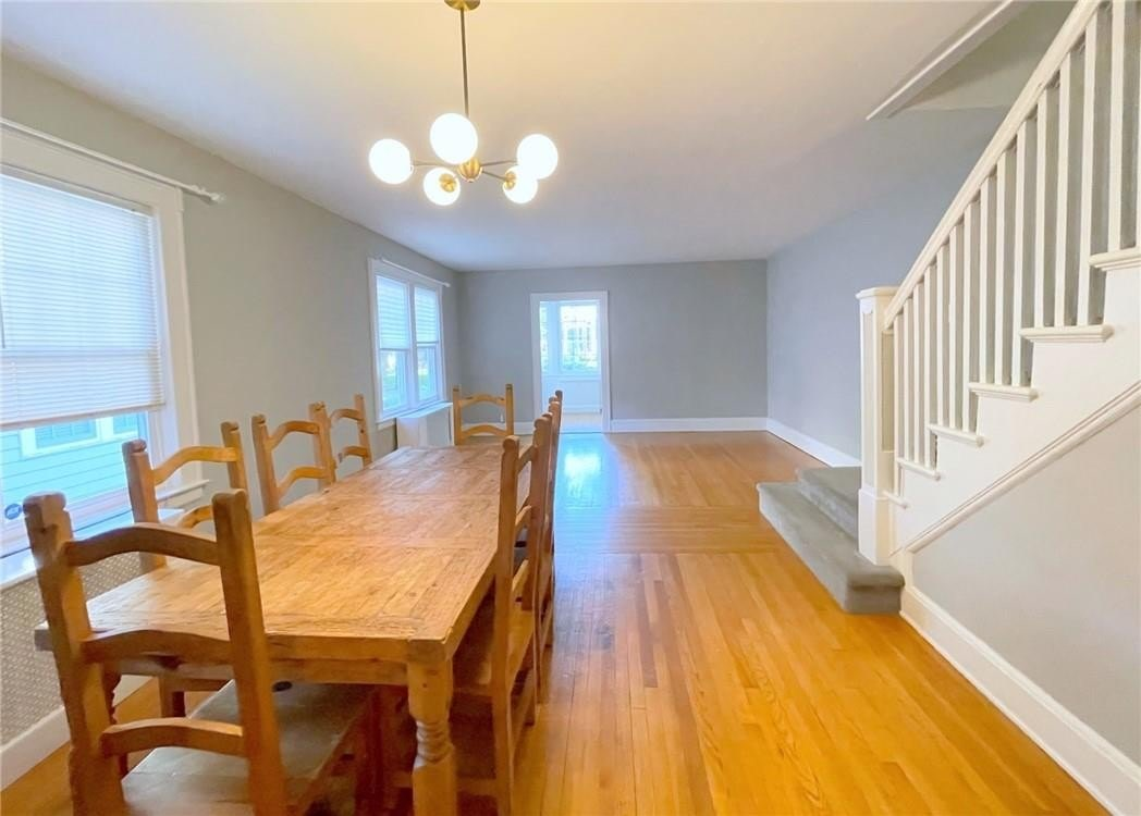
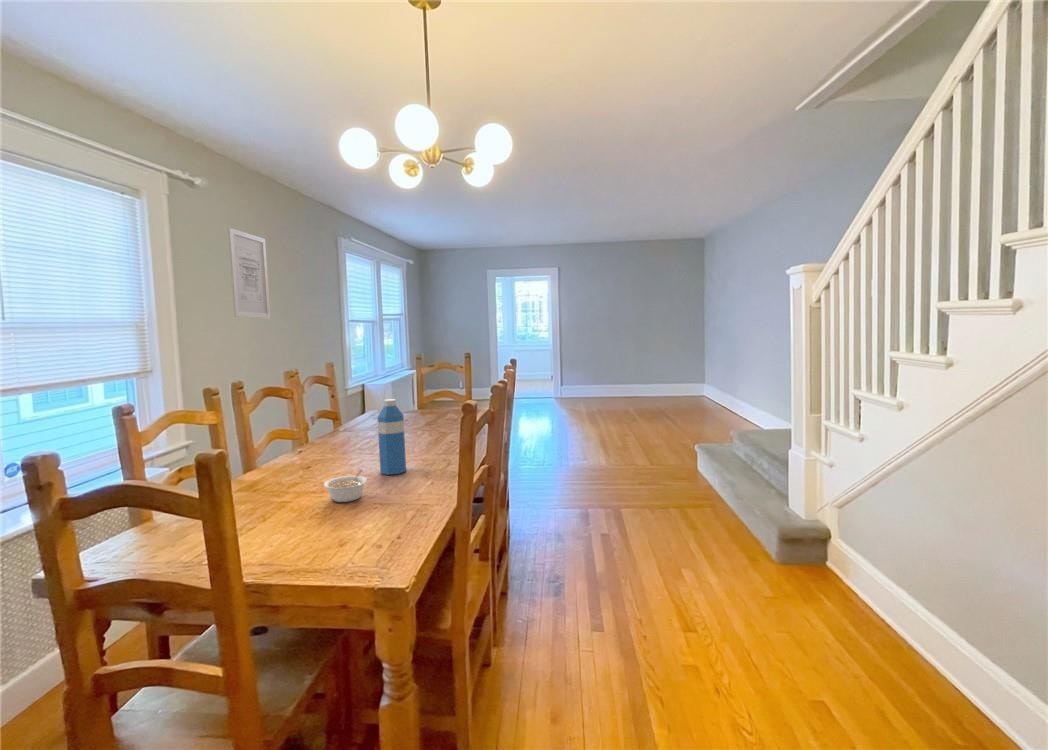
+ legume [323,469,368,503]
+ wall art [227,227,271,320]
+ water bottle [376,398,407,476]
